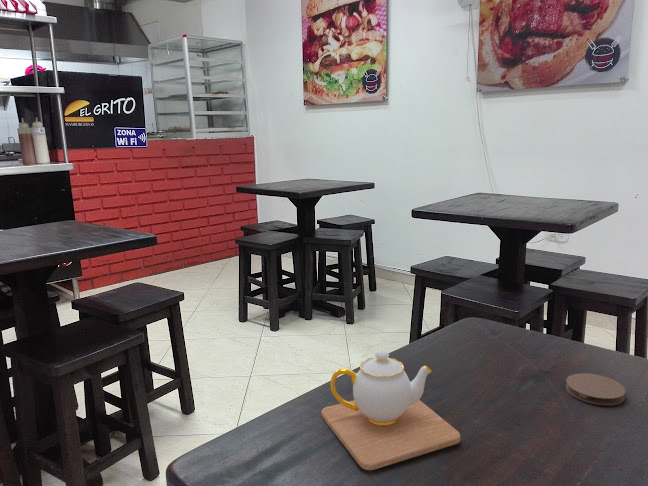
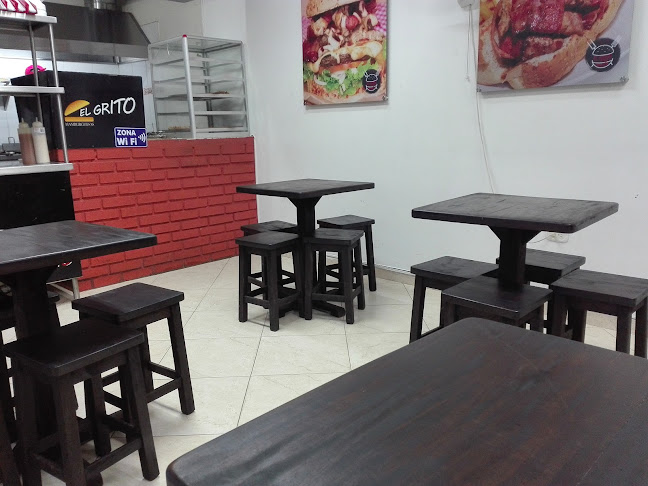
- teapot [320,349,462,471]
- coaster [565,372,627,406]
